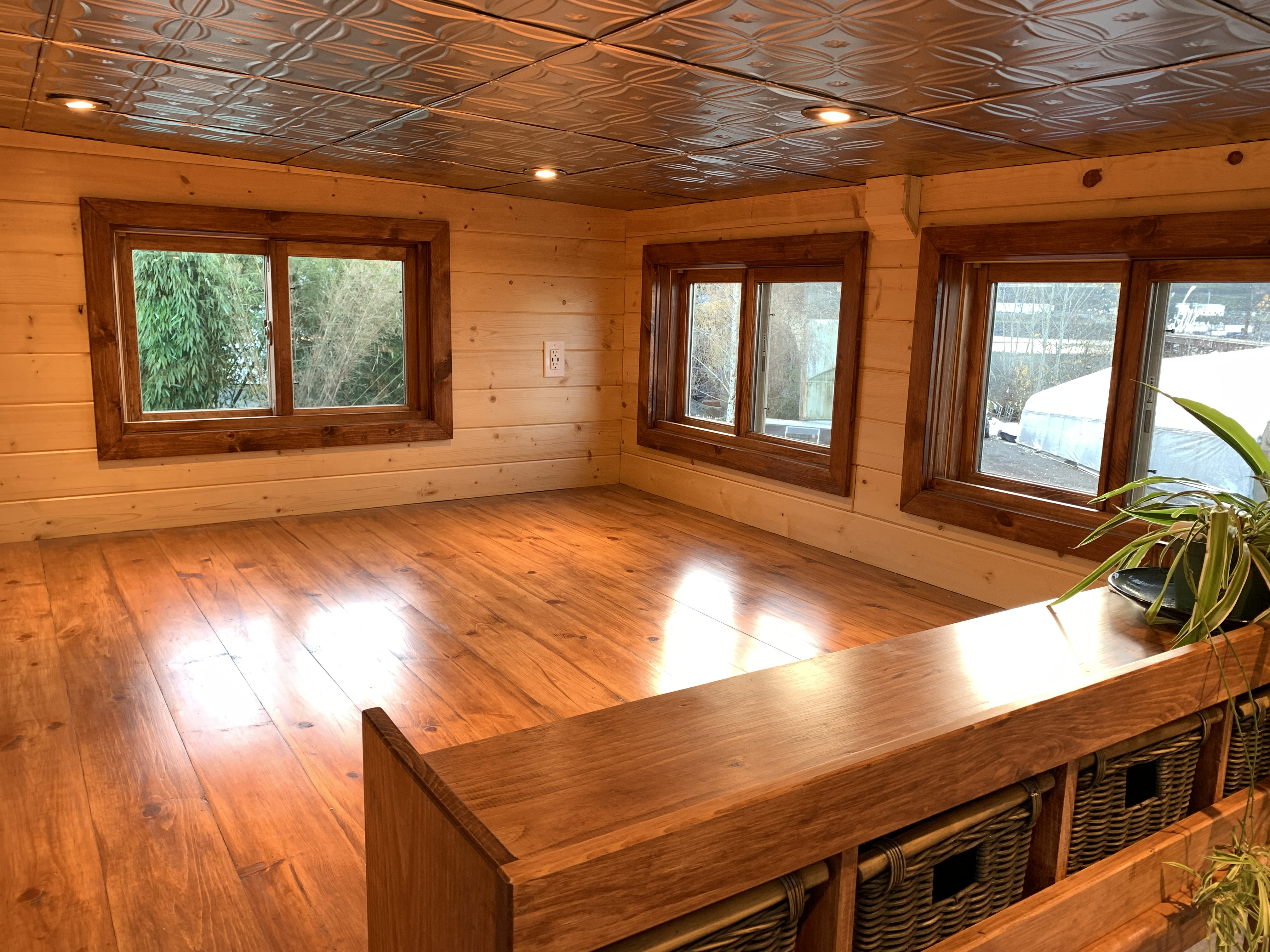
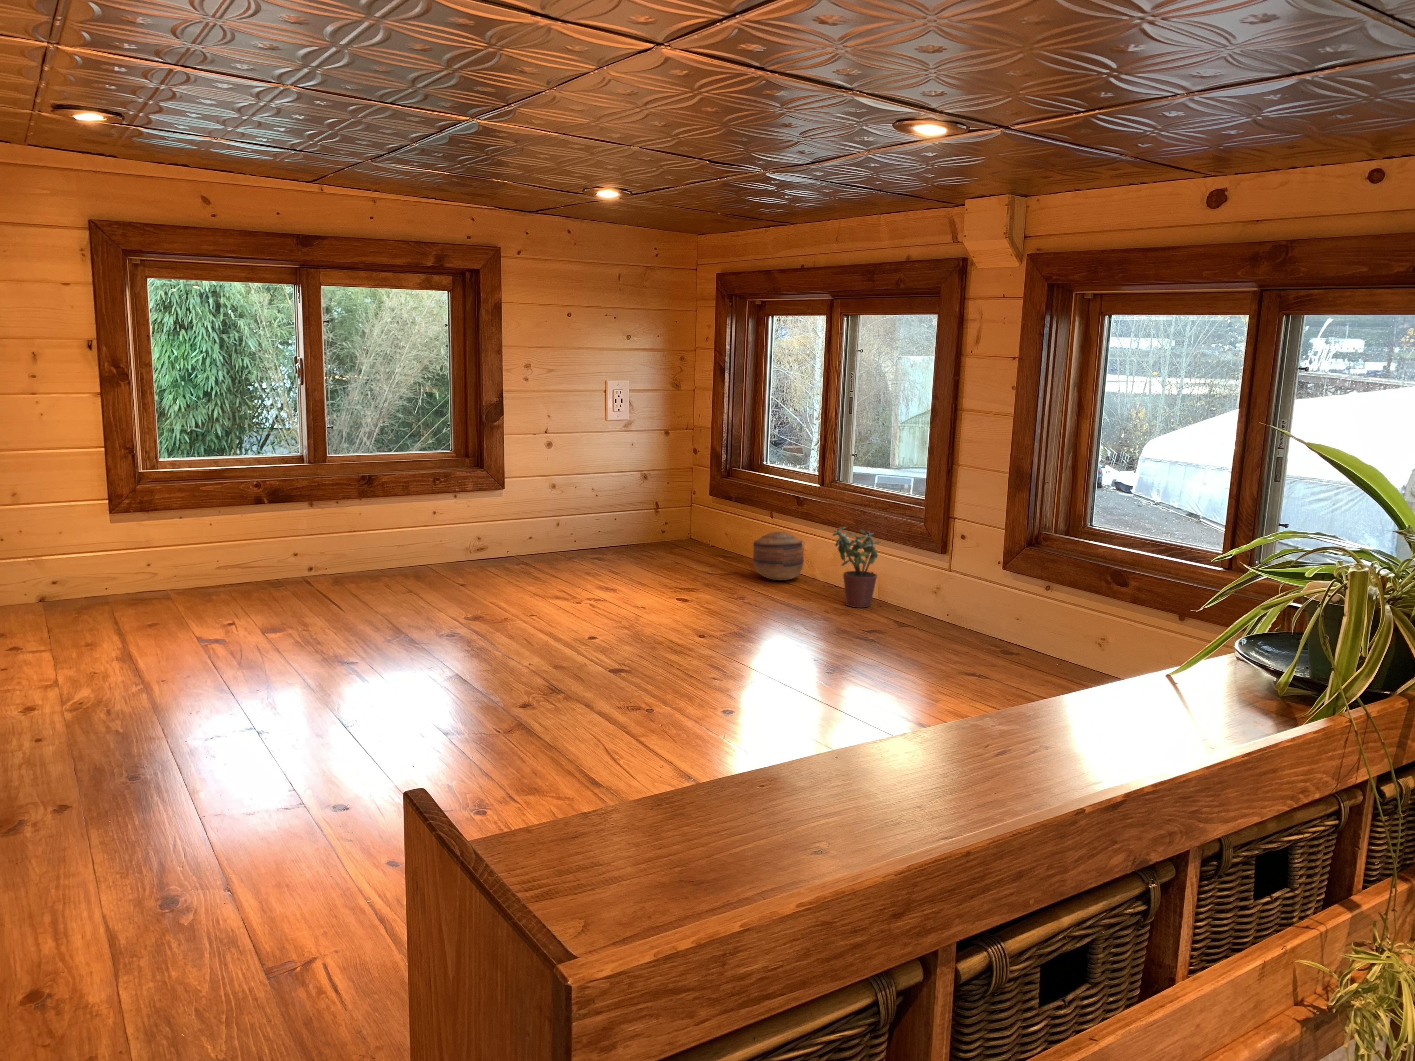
+ potted plant [832,527,881,609]
+ basket [752,532,804,581]
